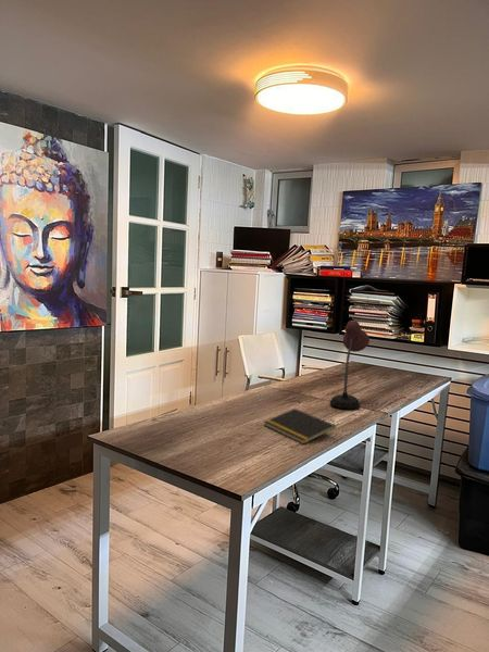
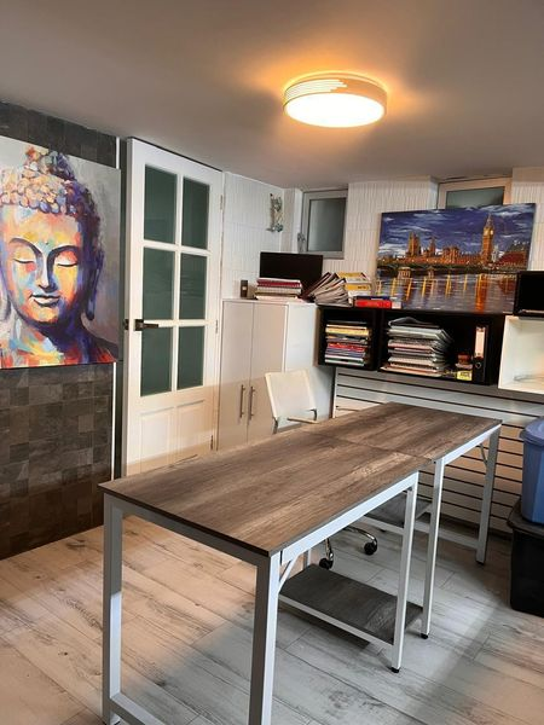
- desk lamp [329,319,371,410]
- notepad [263,408,337,444]
